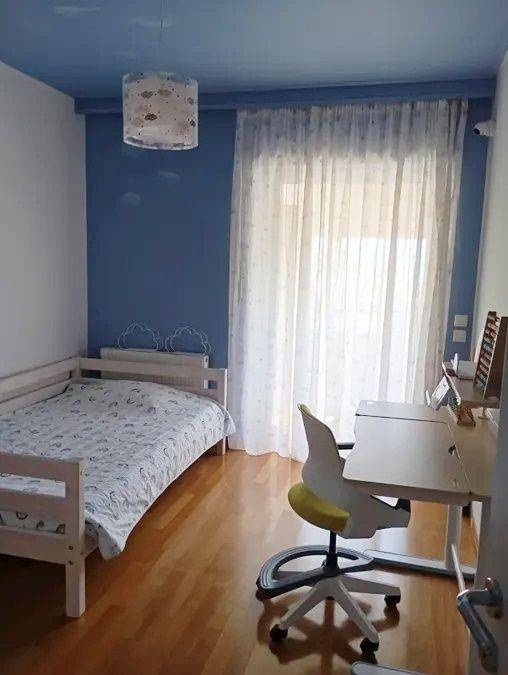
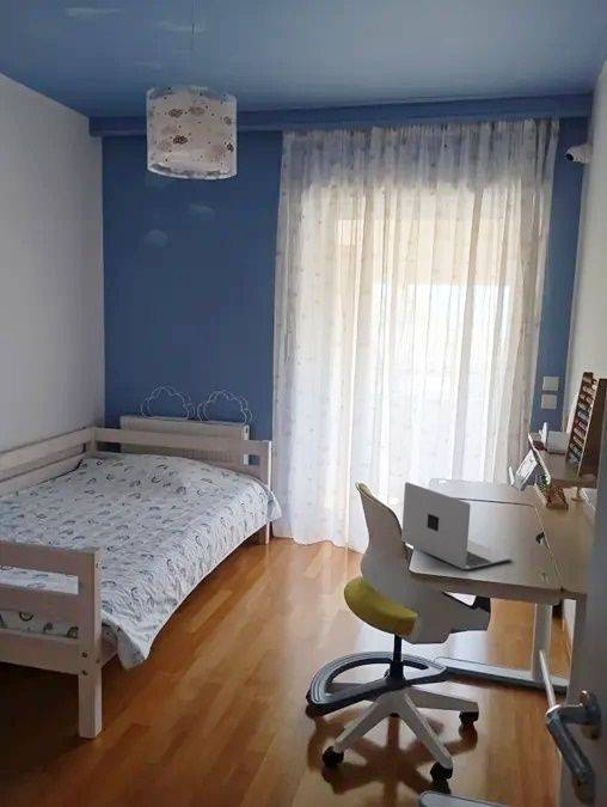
+ laptop [400,481,513,570]
